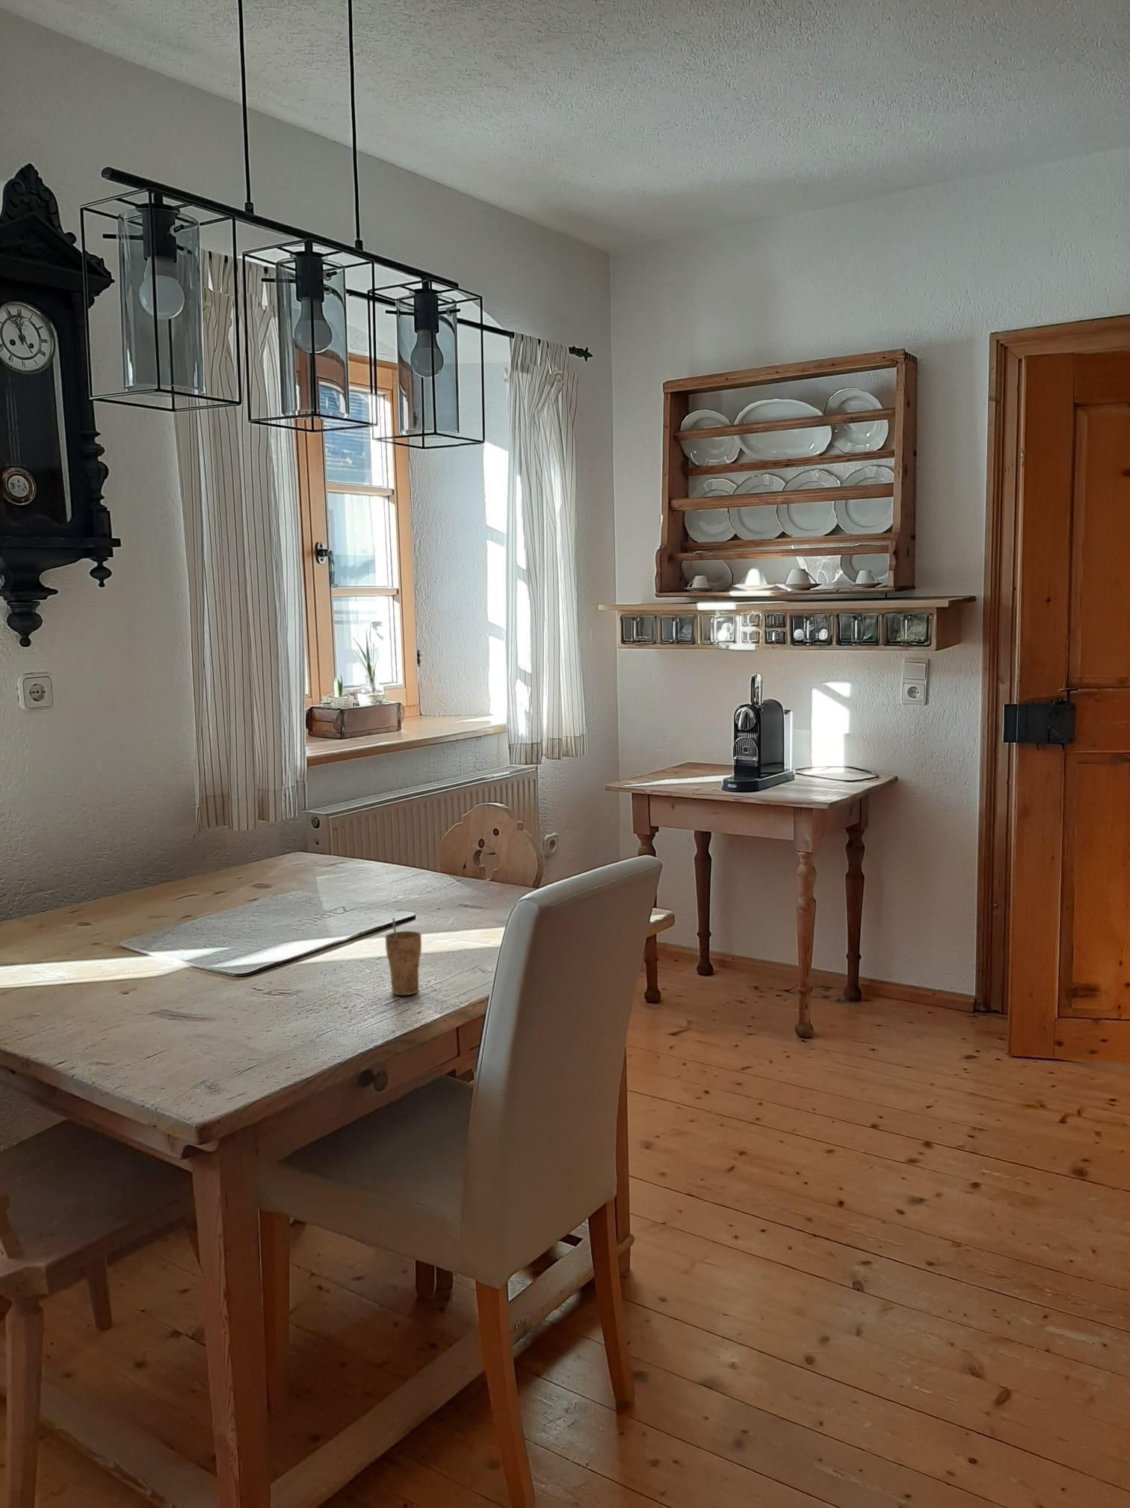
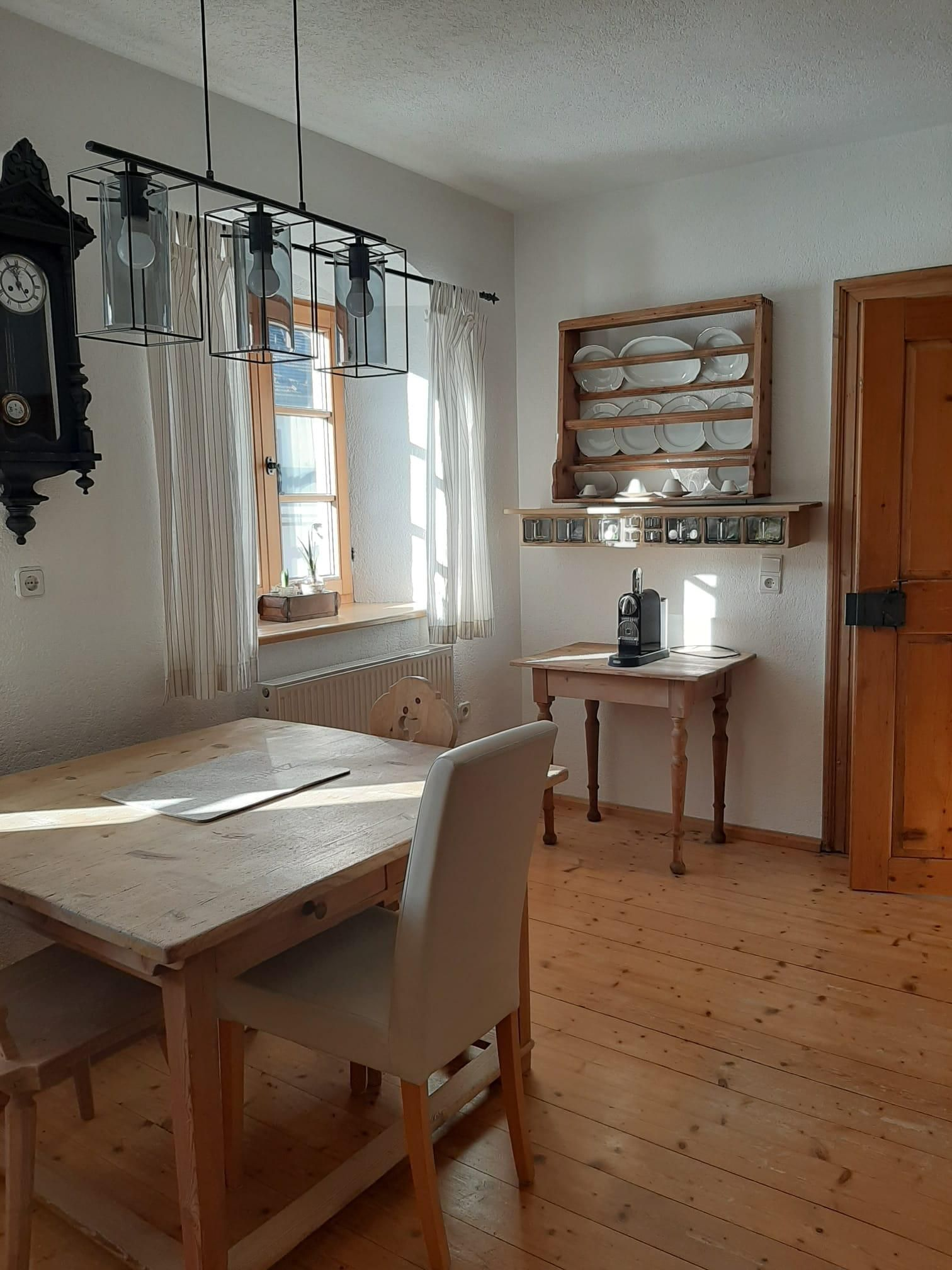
- cup [385,917,423,996]
